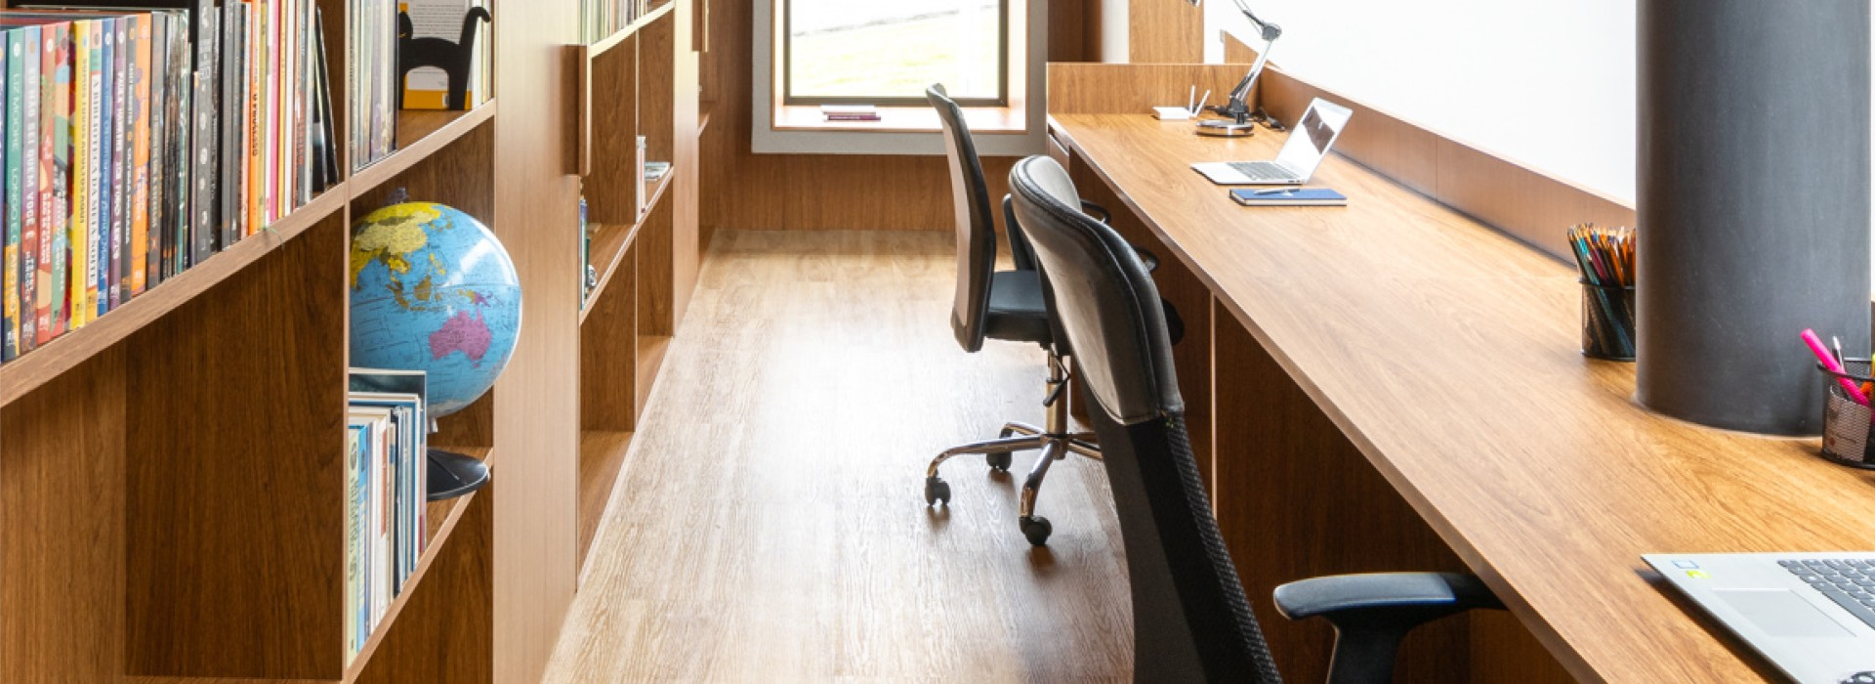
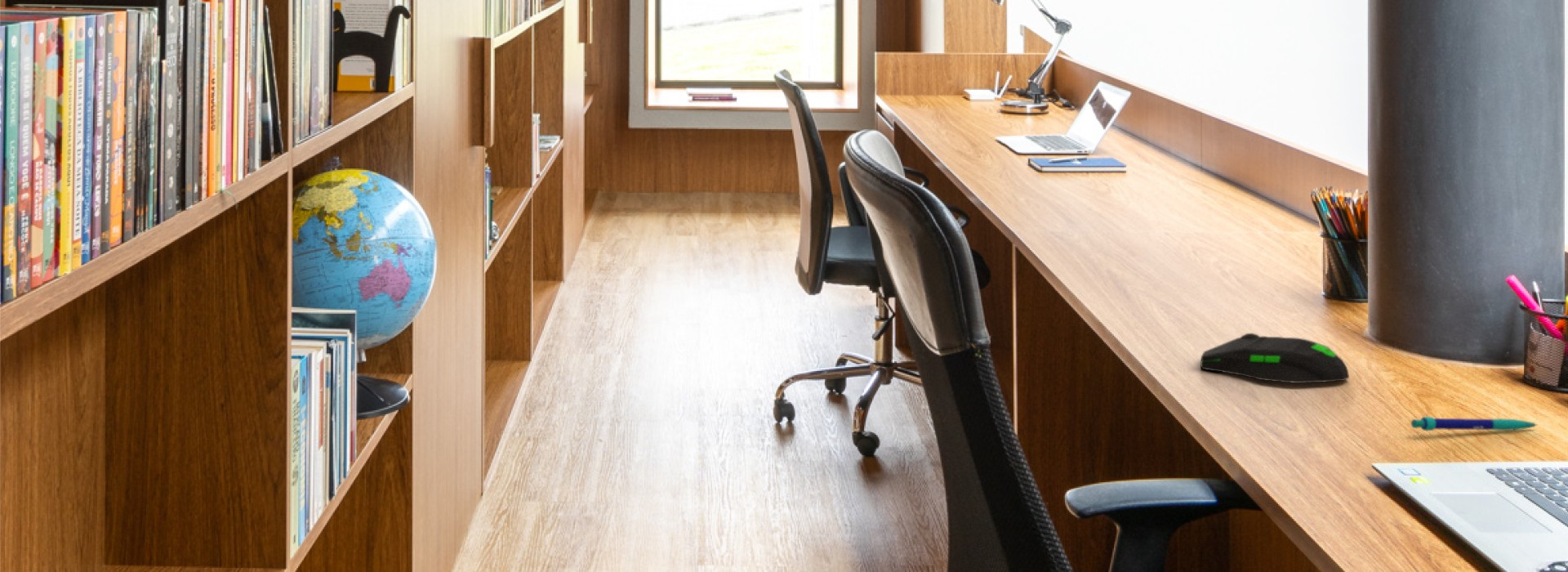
+ pen [1410,416,1539,431]
+ computer mouse [1200,333,1350,384]
